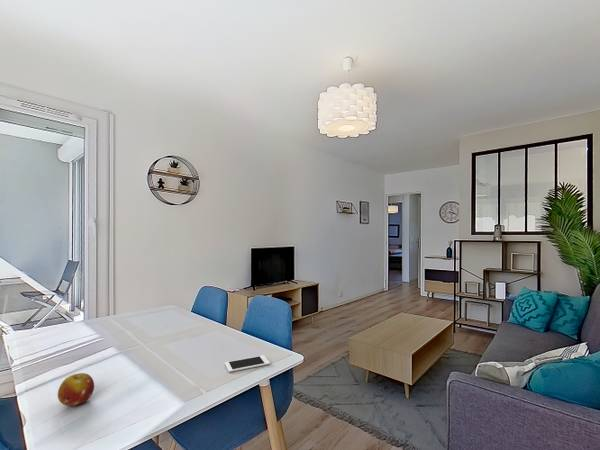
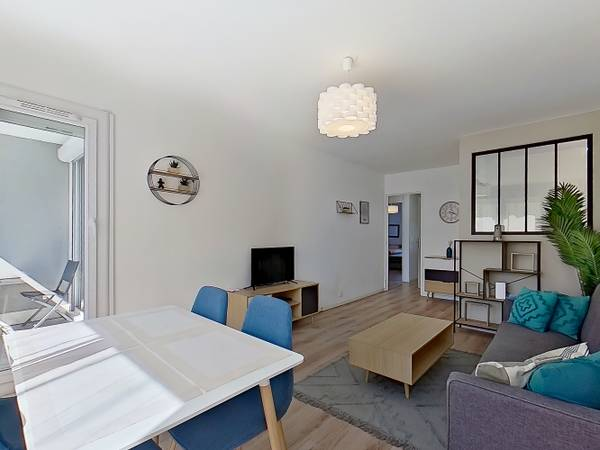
- fruit [57,372,95,407]
- cell phone [224,354,271,373]
